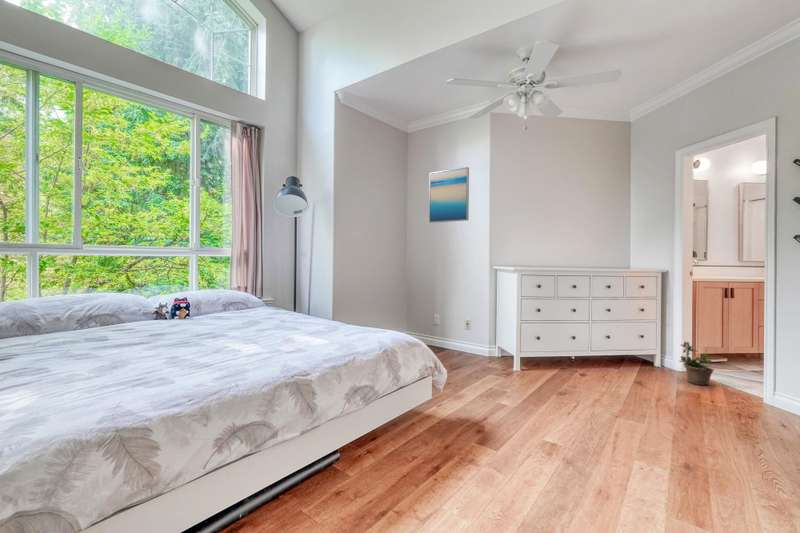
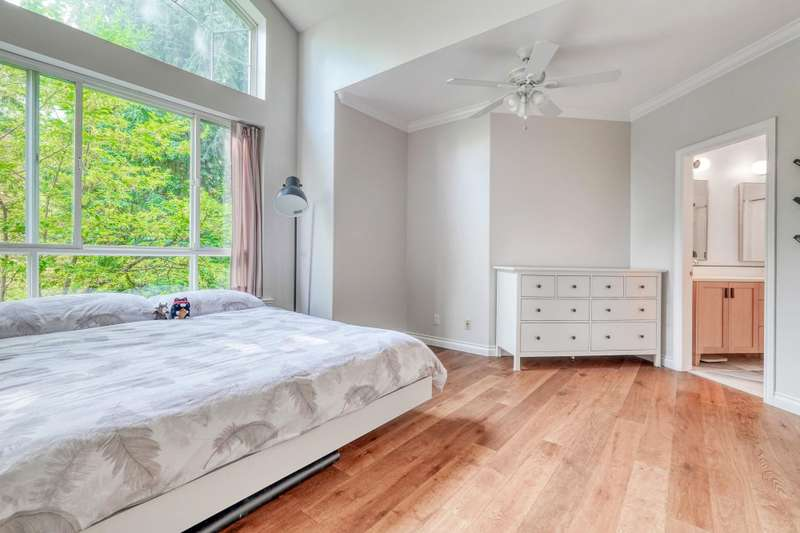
- potted plant [678,337,715,386]
- wall art [428,166,470,224]
